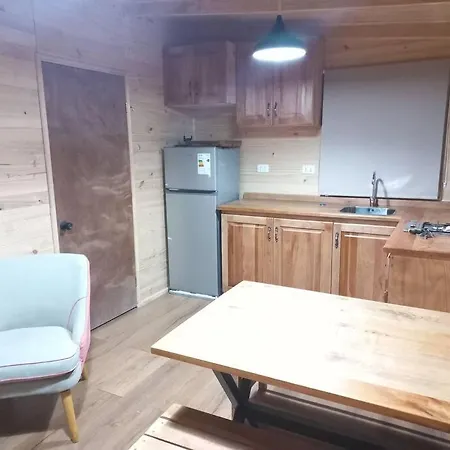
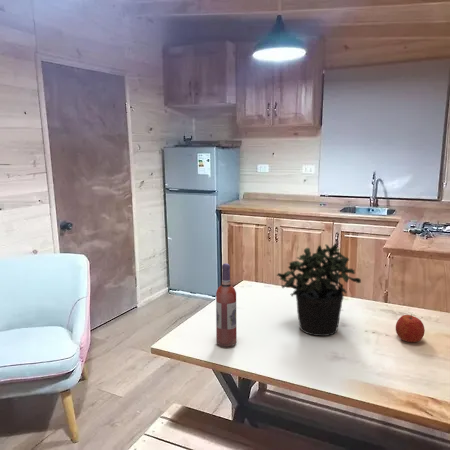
+ wine bottle [215,263,238,348]
+ apple [395,313,426,343]
+ potted plant [276,243,362,337]
